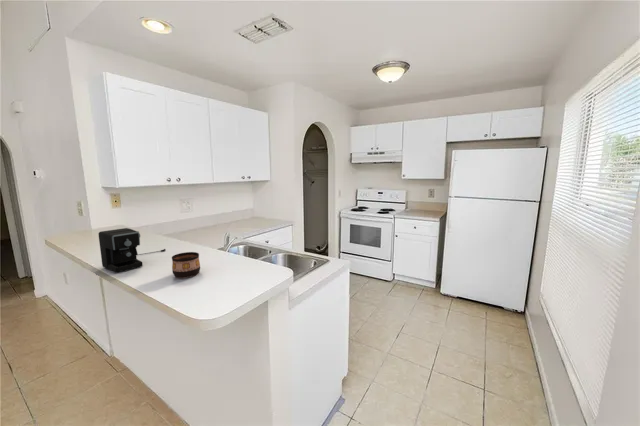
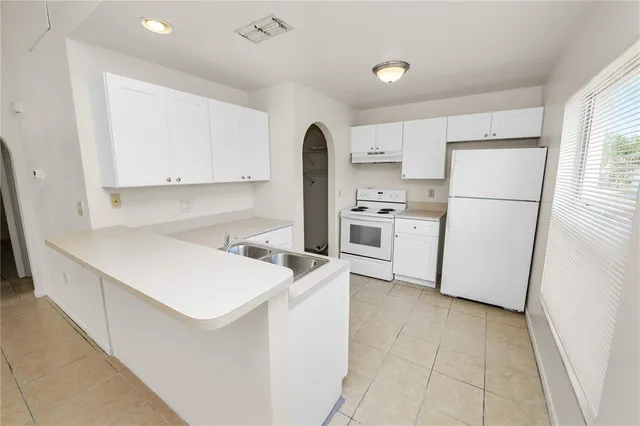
- cup [171,251,201,279]
- coffee maker [98,227,166,273]
